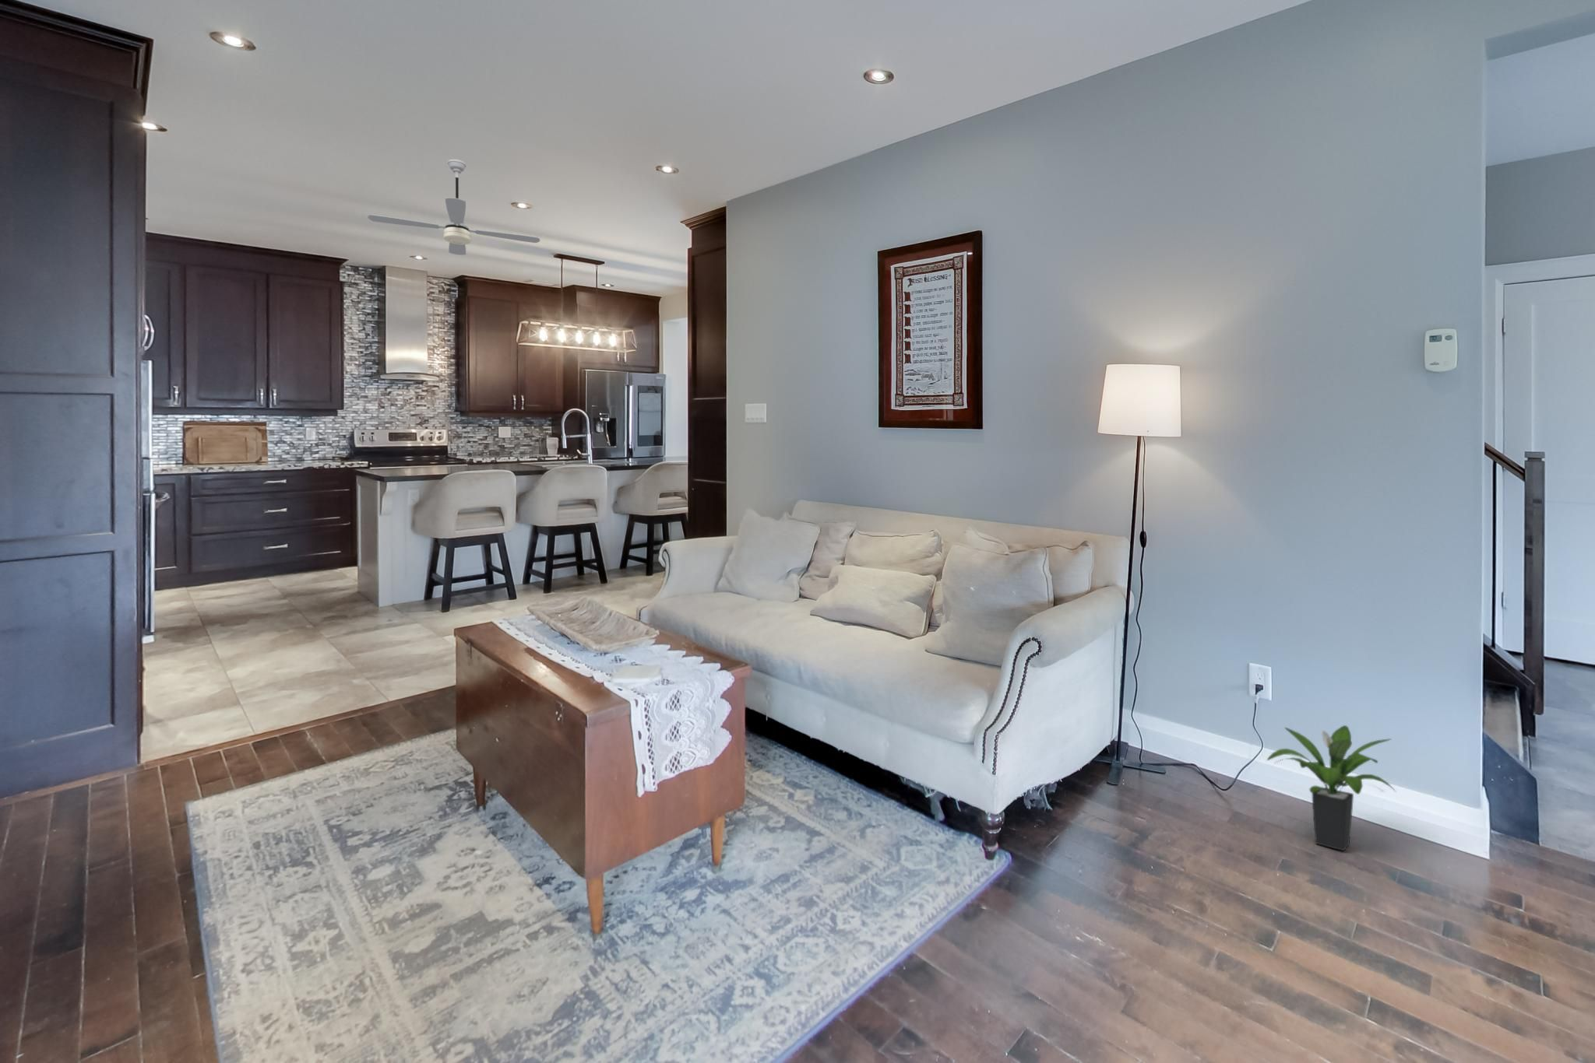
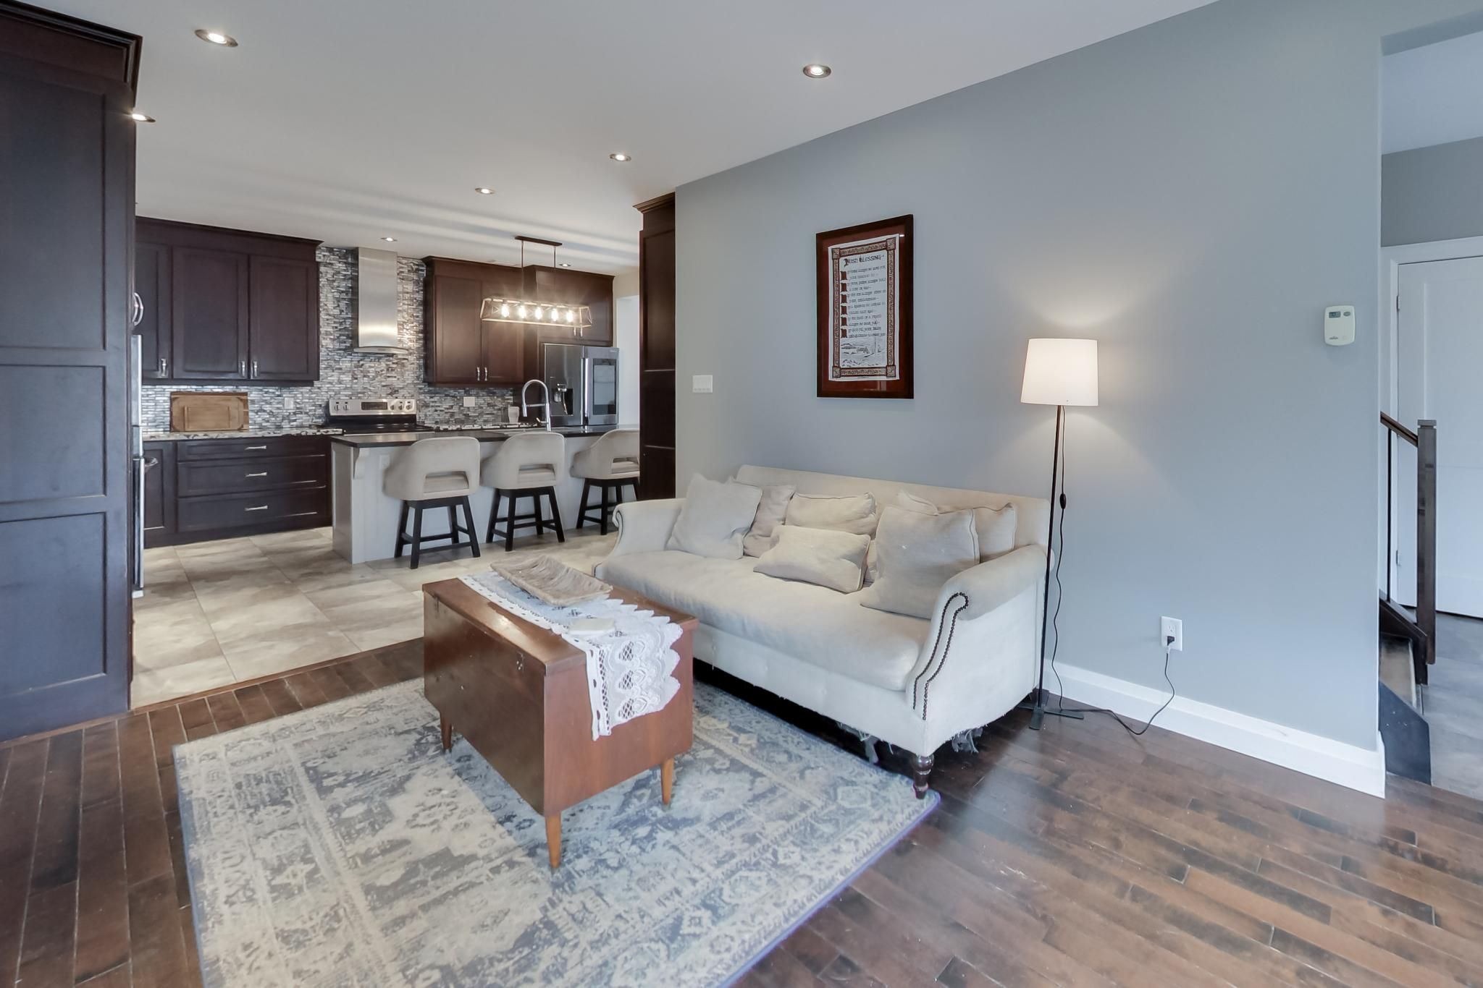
- ceiling fan [367,159,540,256]
- potted plant [1266,725,1397,852]
